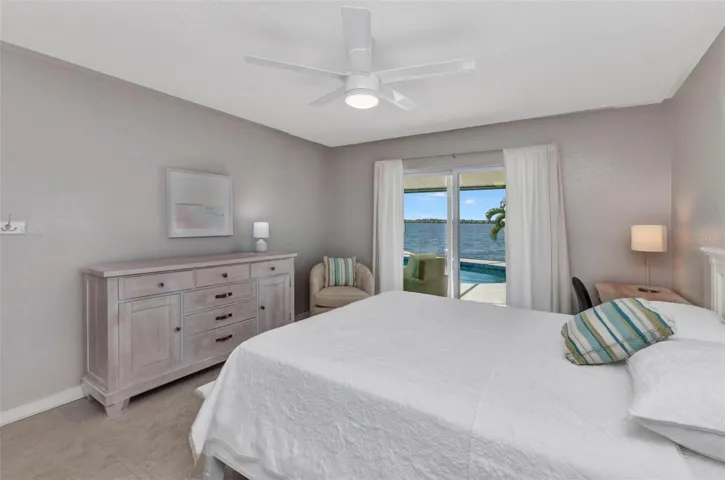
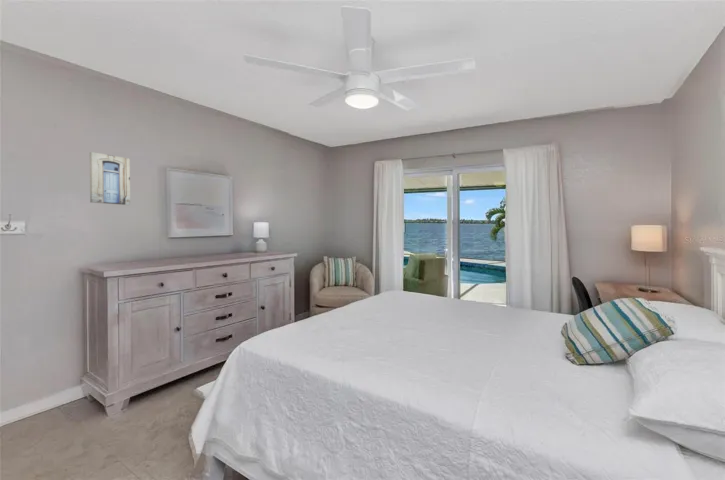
+ wall art [89,151,131,206]
